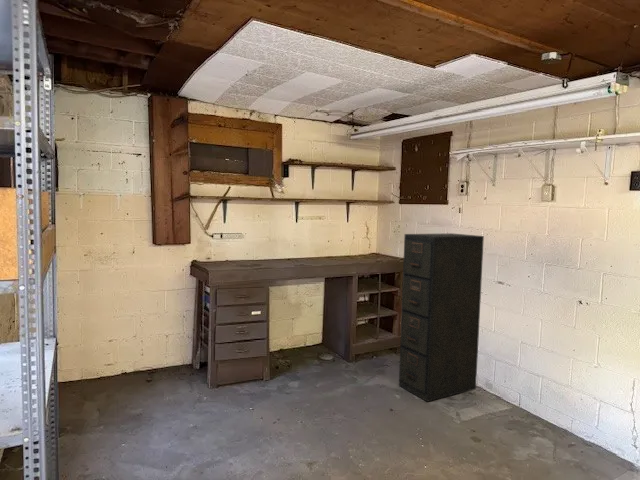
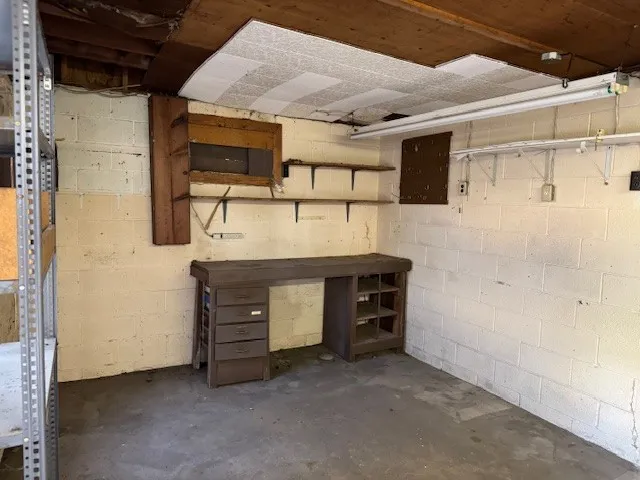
- filing cabinet [398,232,485,403]
